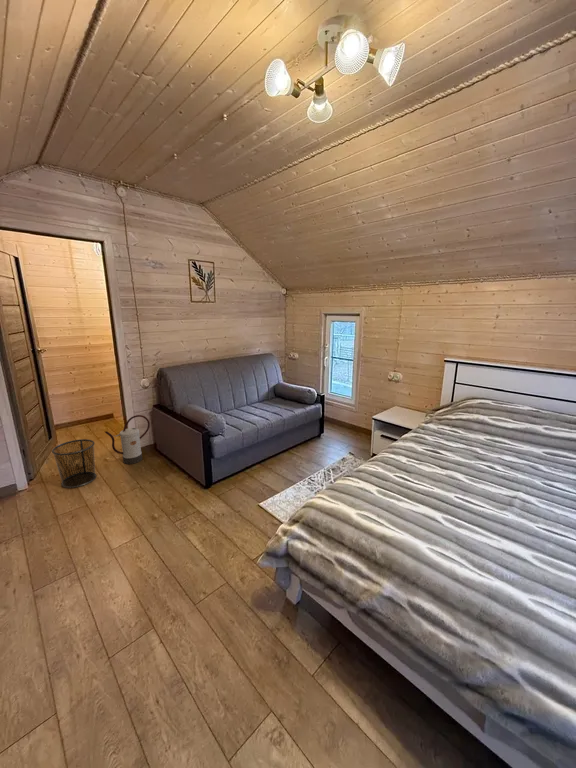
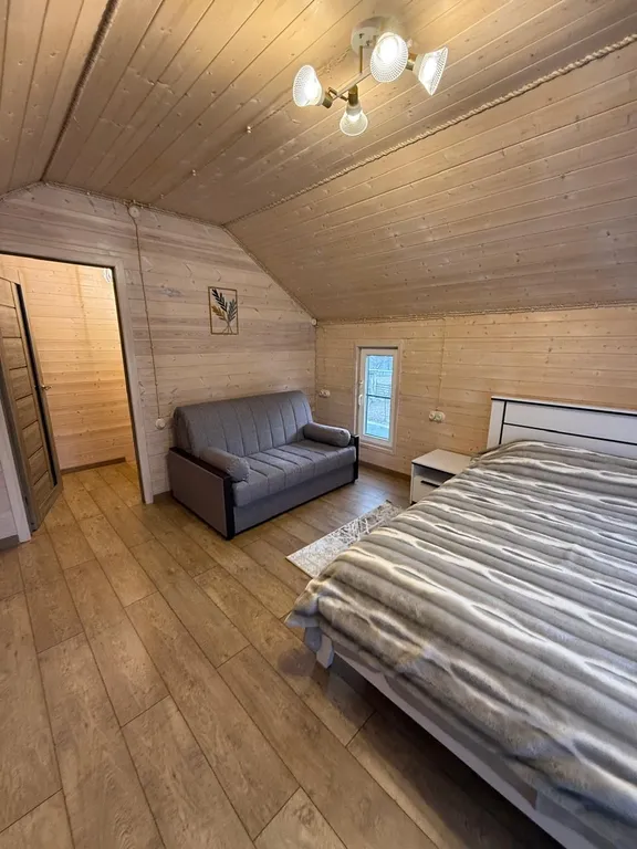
- watering can [104,414,151,465]
- waste bin [51,438,97,489]
